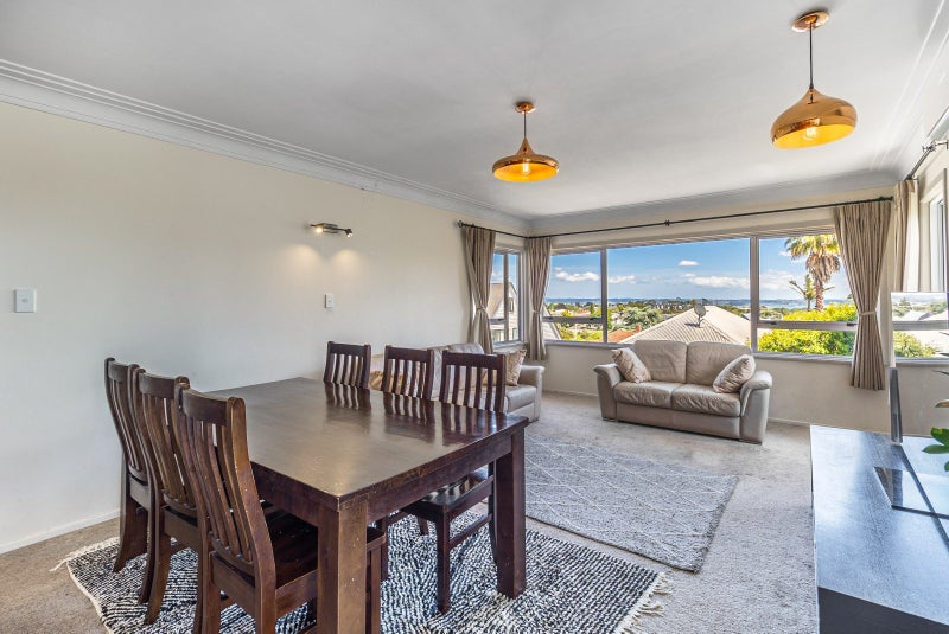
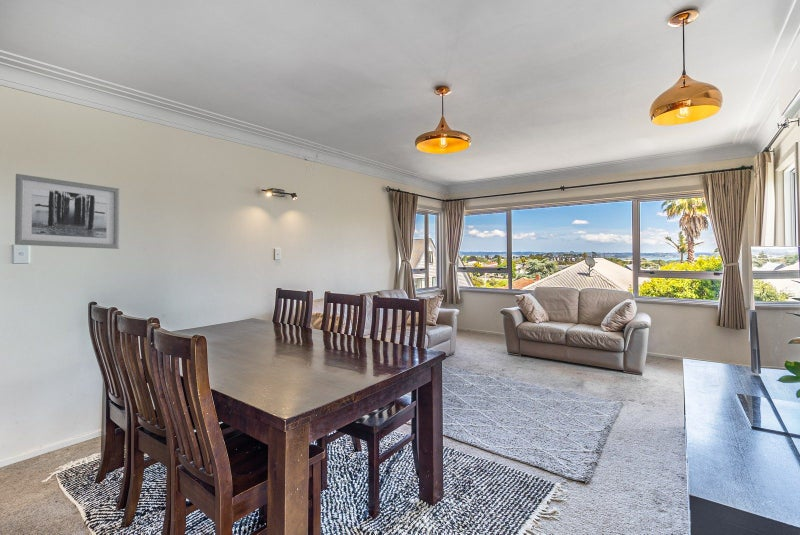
+ wall art [14,173,121,250]
